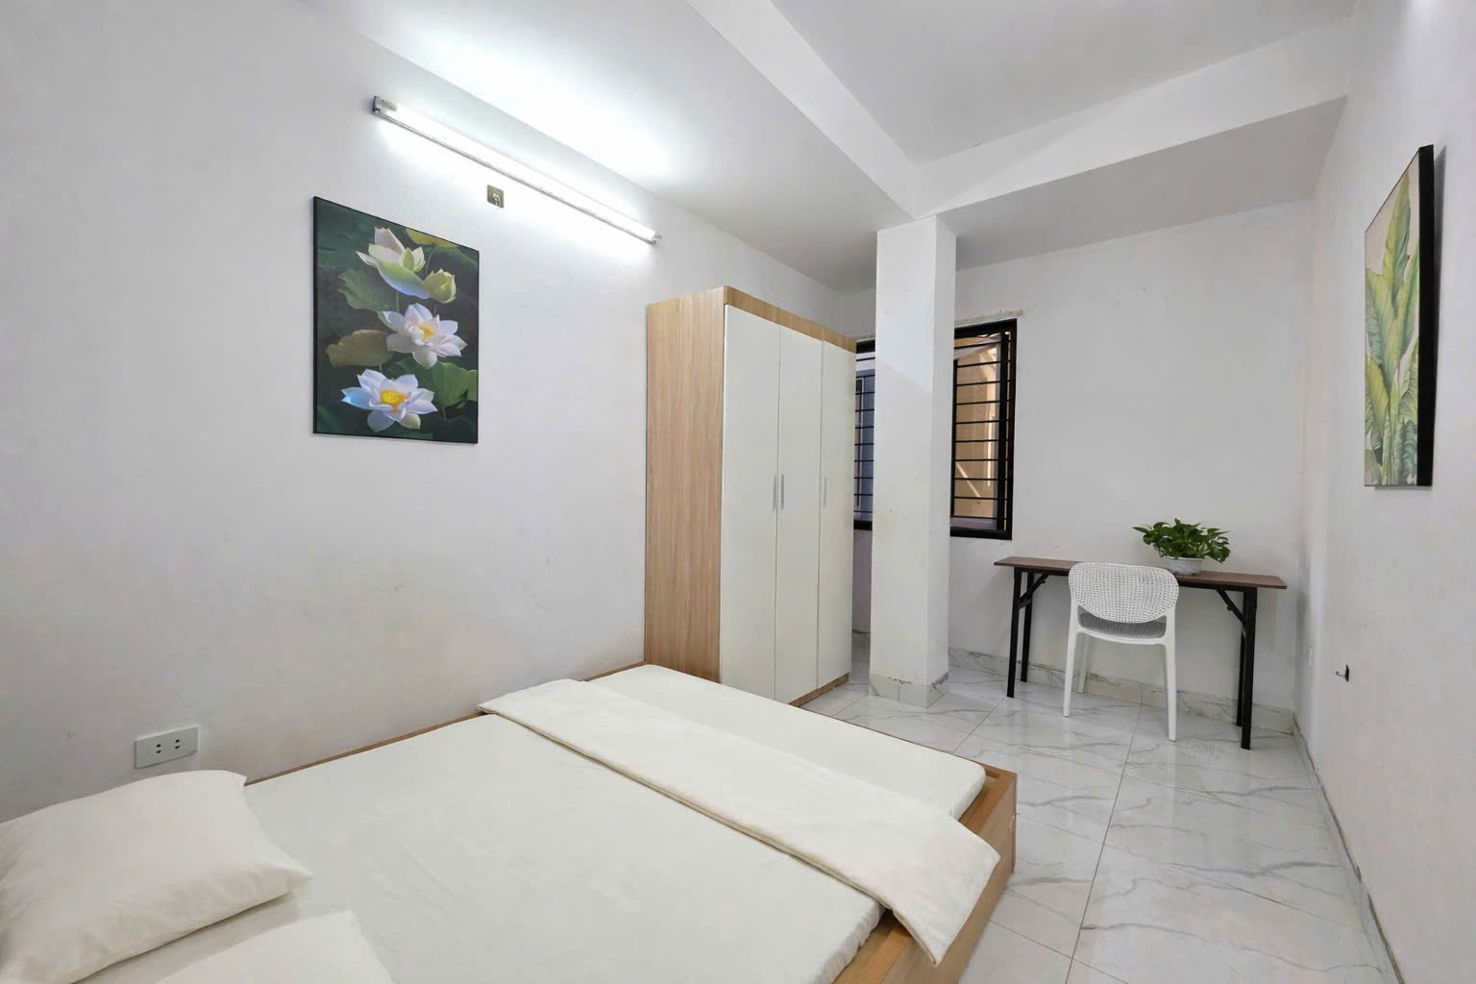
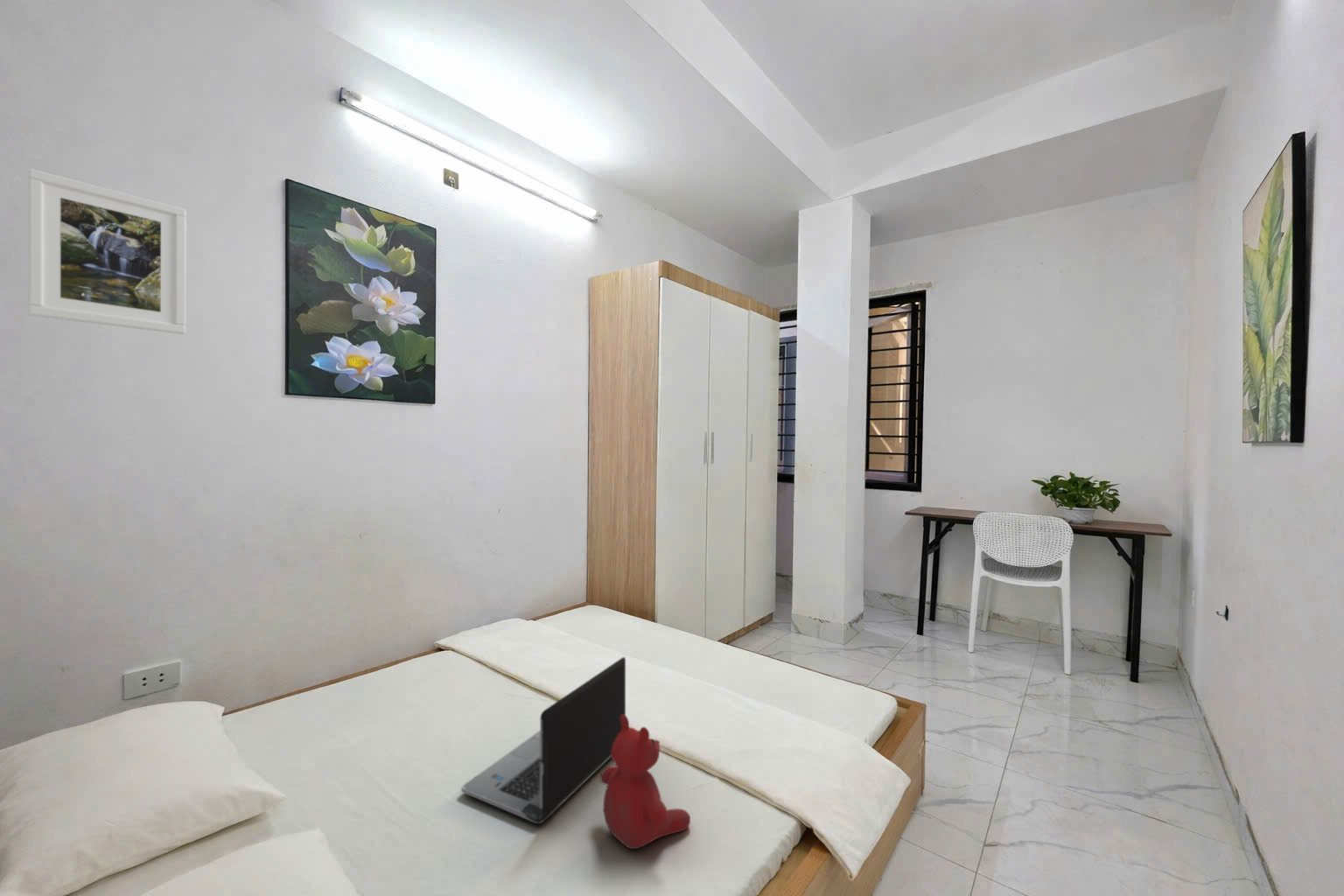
+ laptop computer [460,656,627,824]
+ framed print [27,168,187,335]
+ stuffed bear [599,714,691,850]
